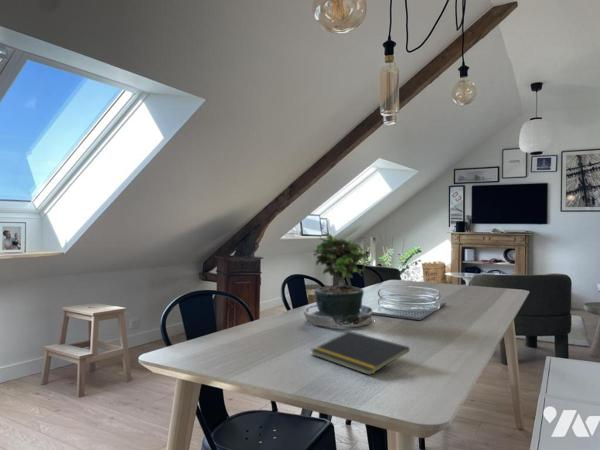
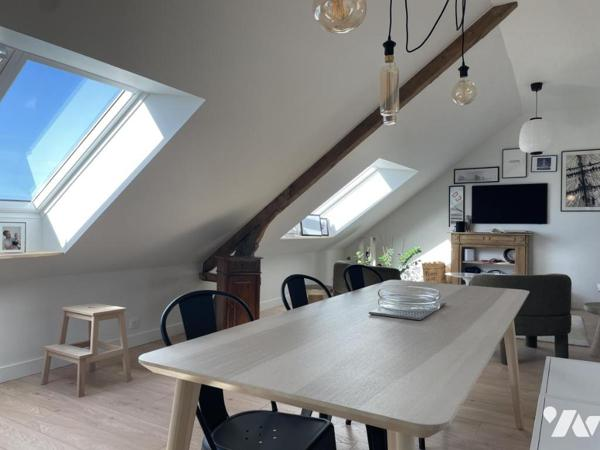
- potted plant [302,230,374,329]
- notepad [310,330,411,376]
